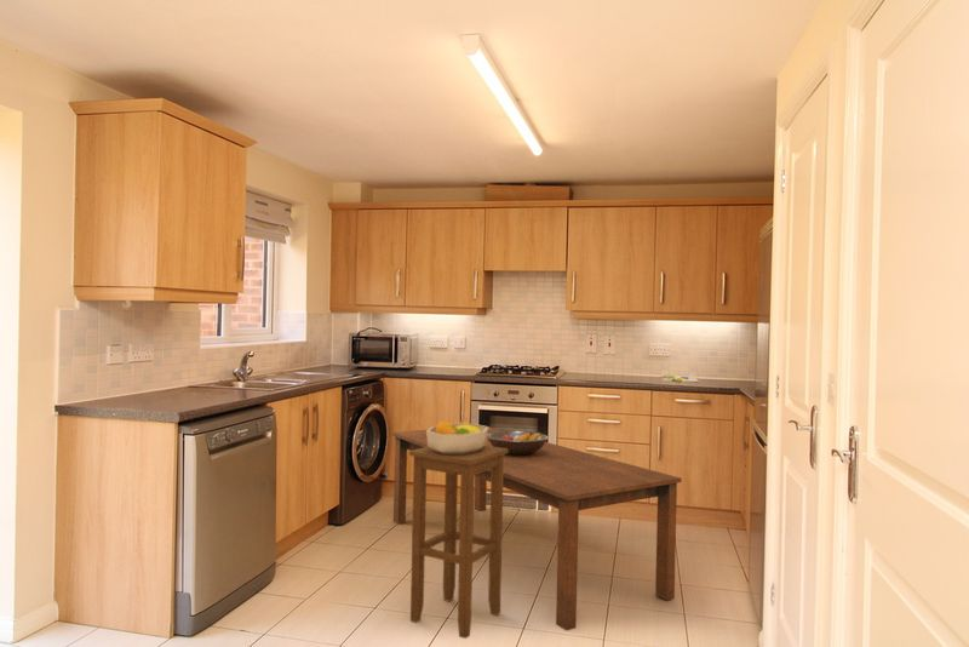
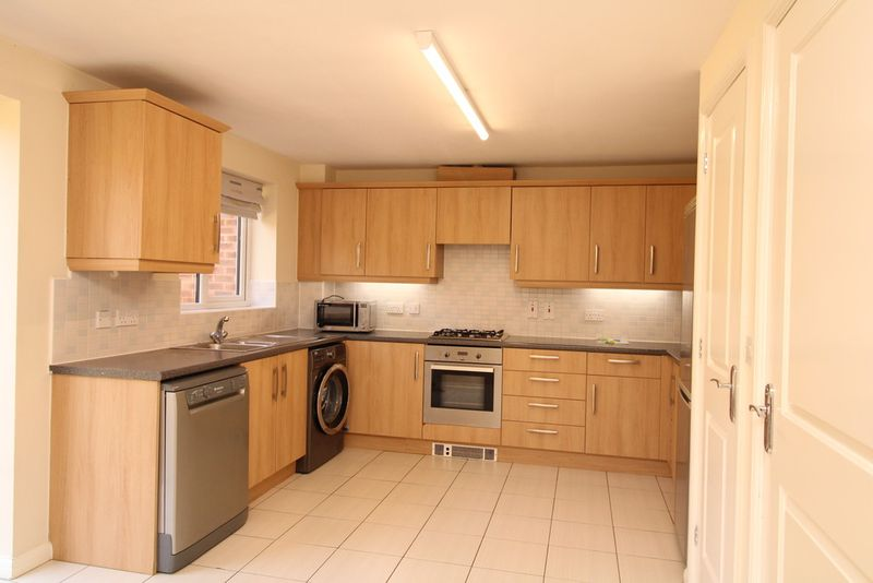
- fruit bowl [426,420,488,454]
- dining table [391,424,682,631]
- fruit bowl [487,430,549,456]
- stool [408,446,509,640]
